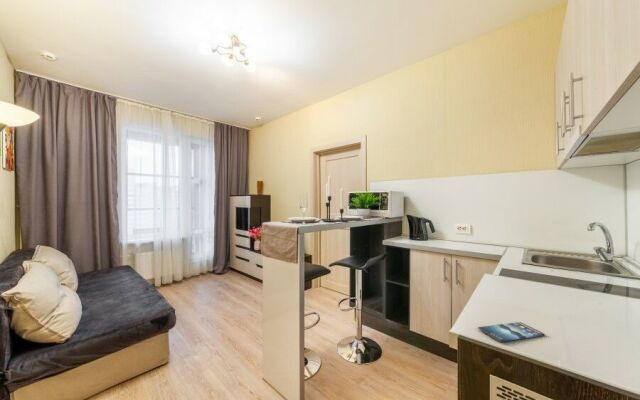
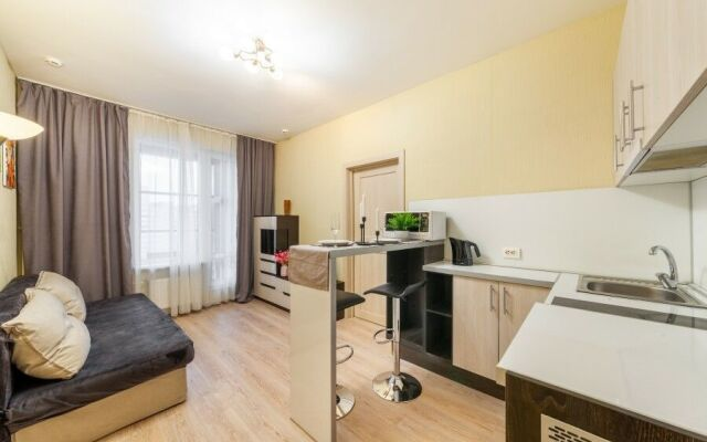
- smartphone [477,321,546,343]
